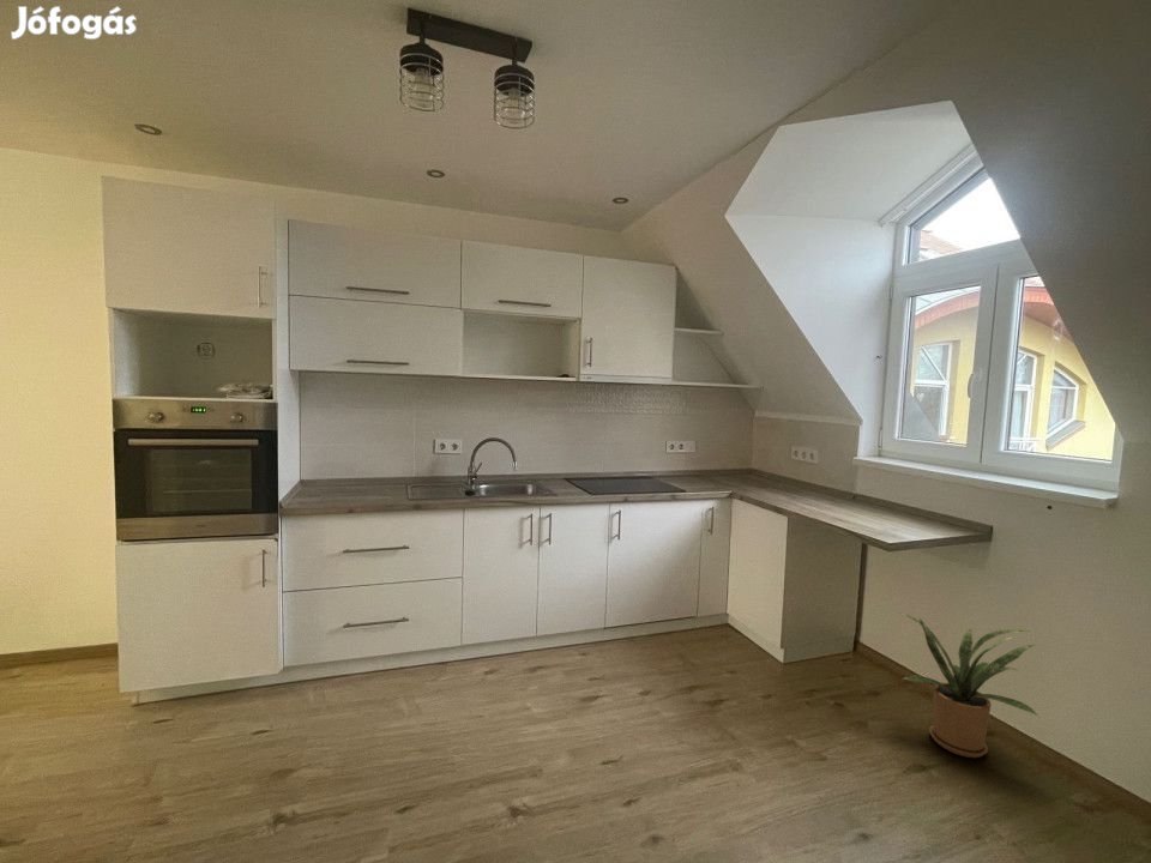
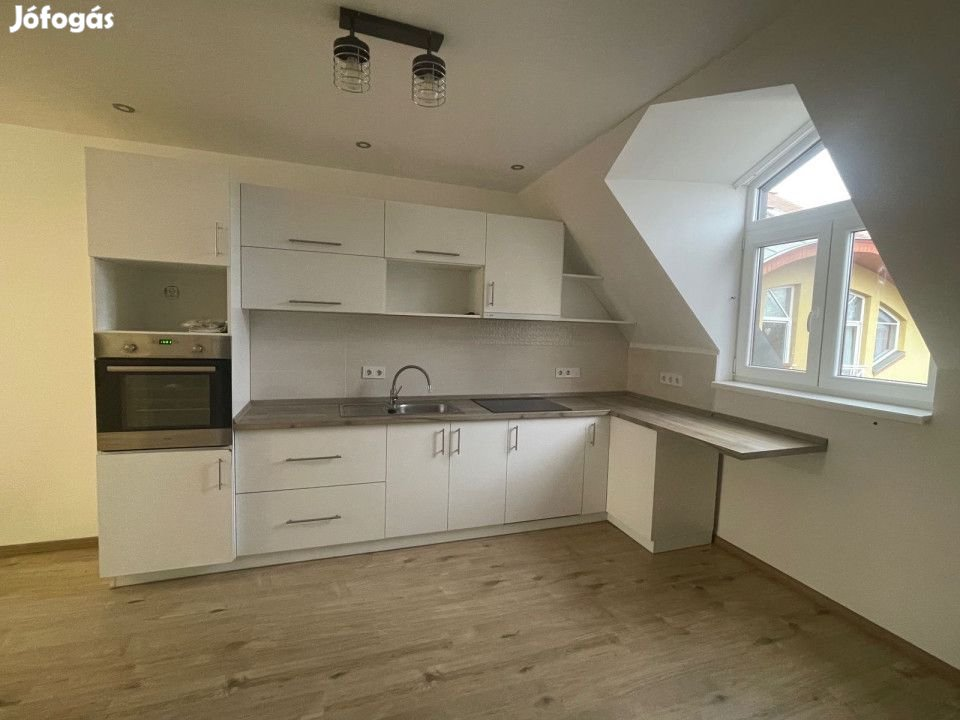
- house plant [894,610,1042,759]
